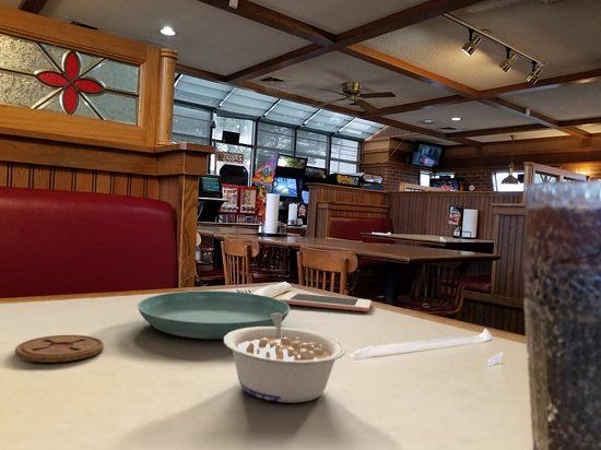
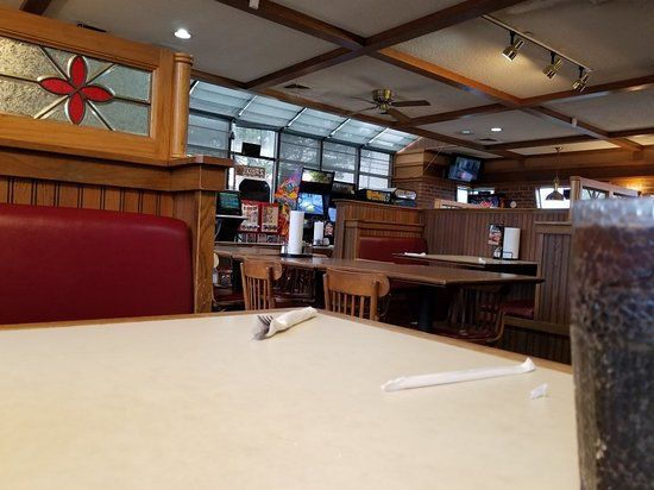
- cell phone [279,292,373,312]
- saucer [137,289,291,340]
- legume [223,313,346,404]
- coaster [14,334,105,364]
